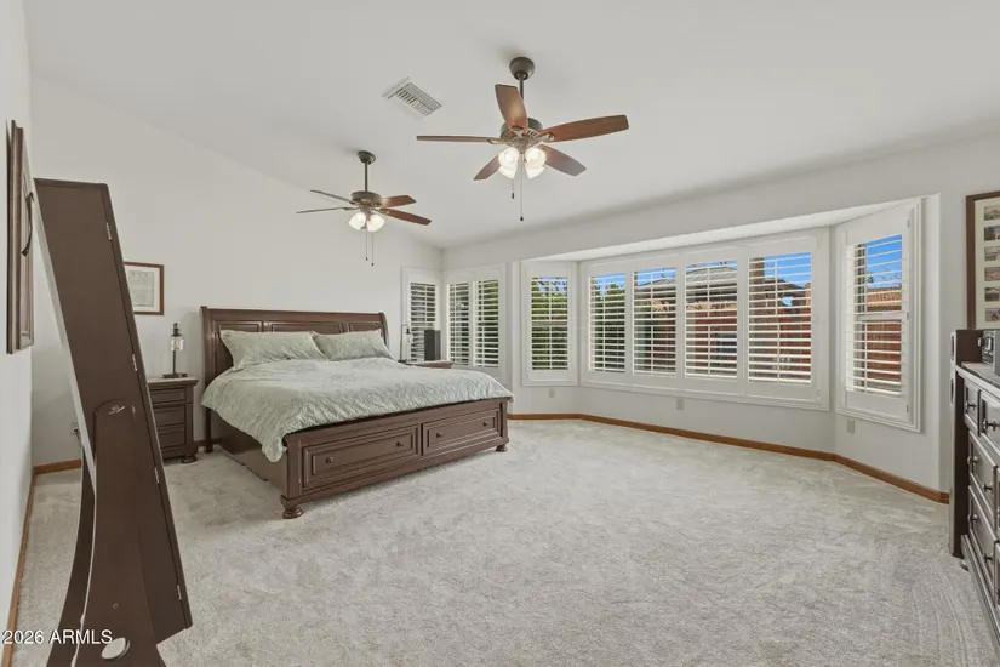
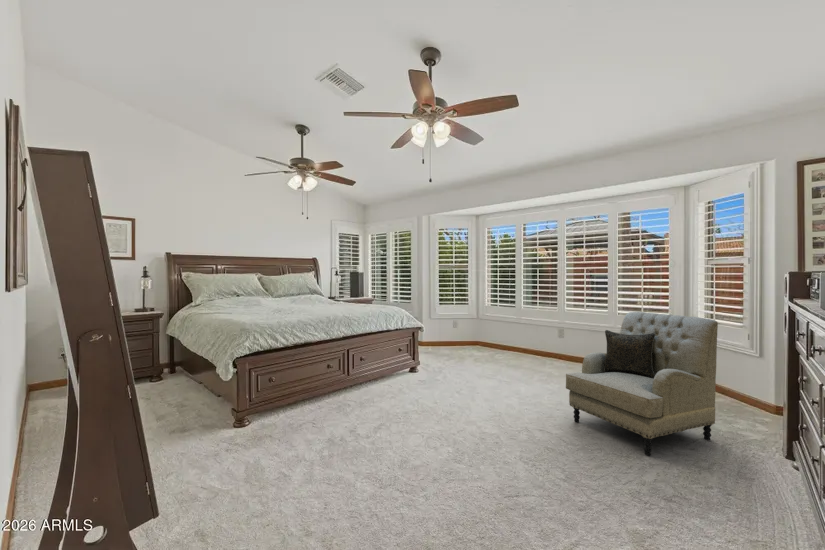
+ armchair [565,311,719,456]
